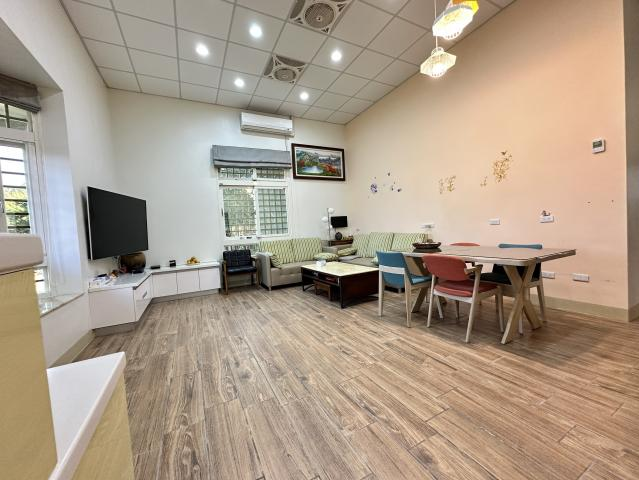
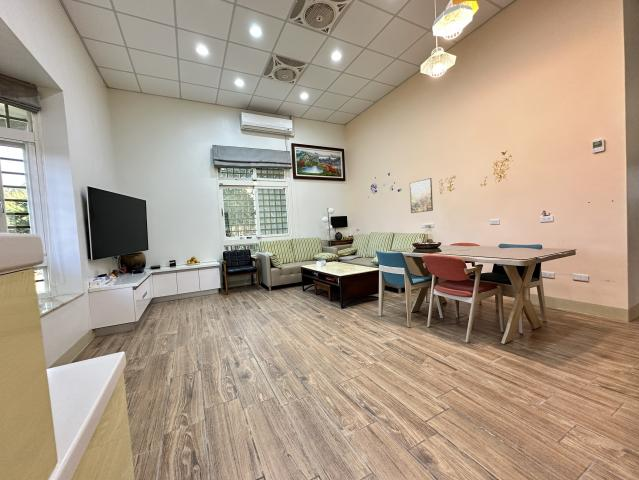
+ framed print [409,177,434,214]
